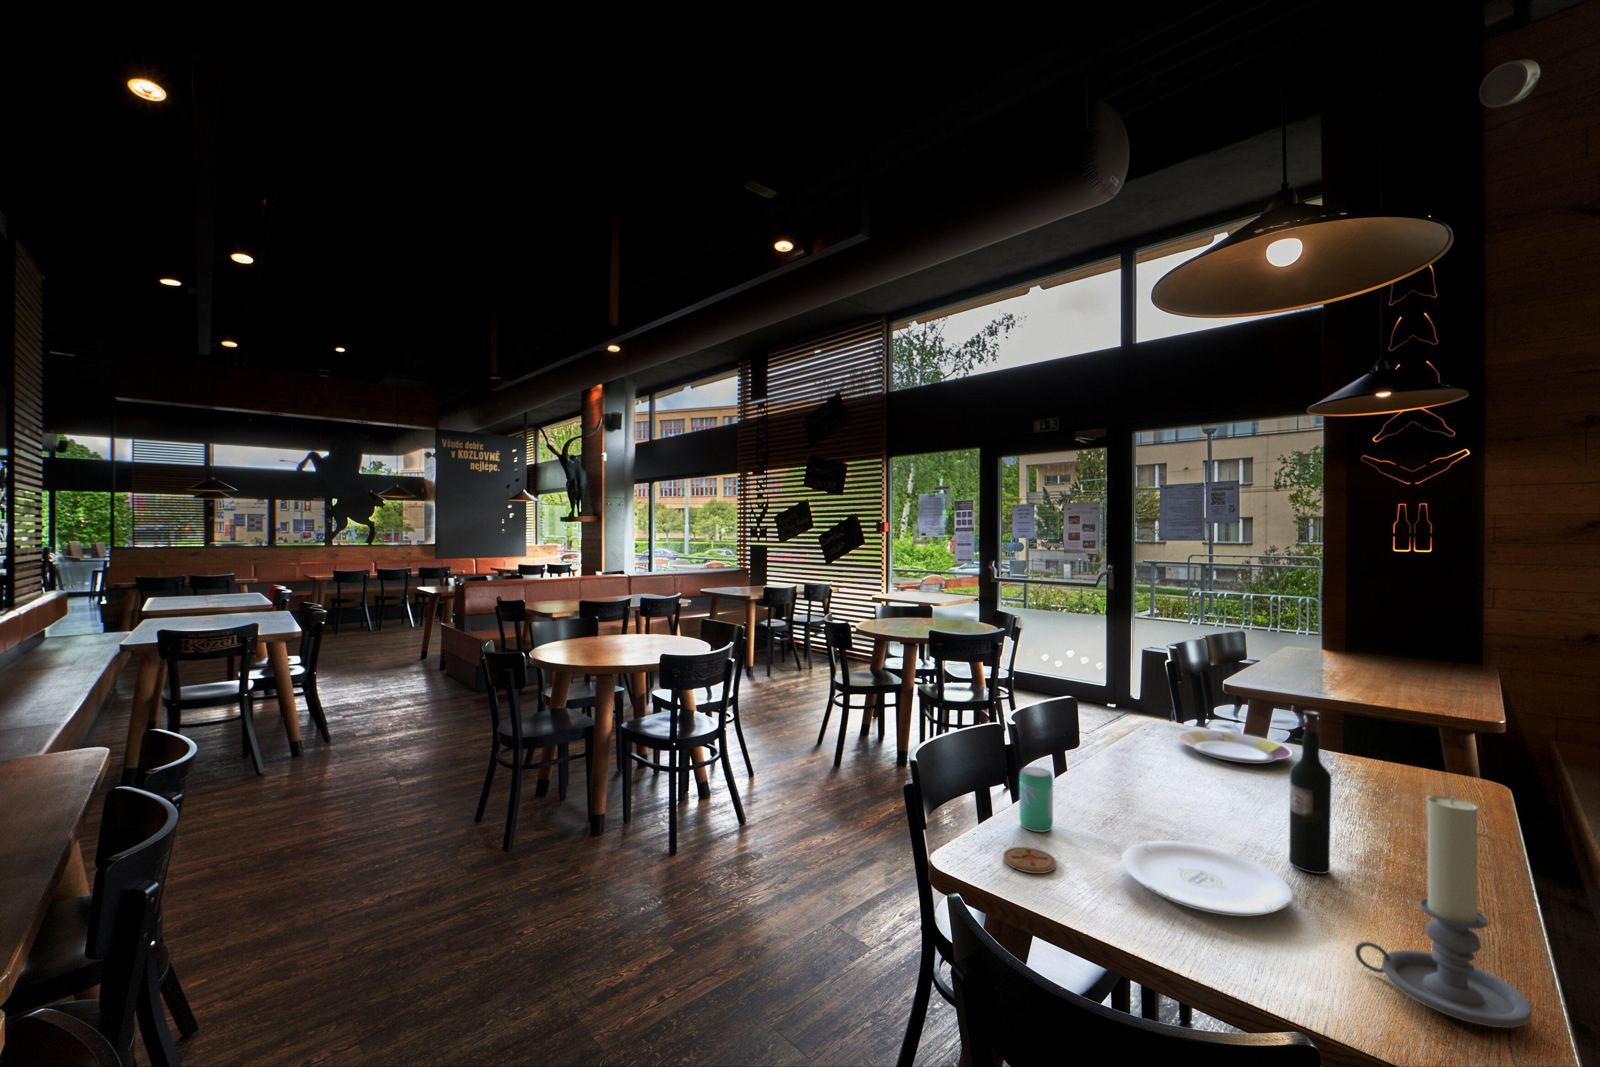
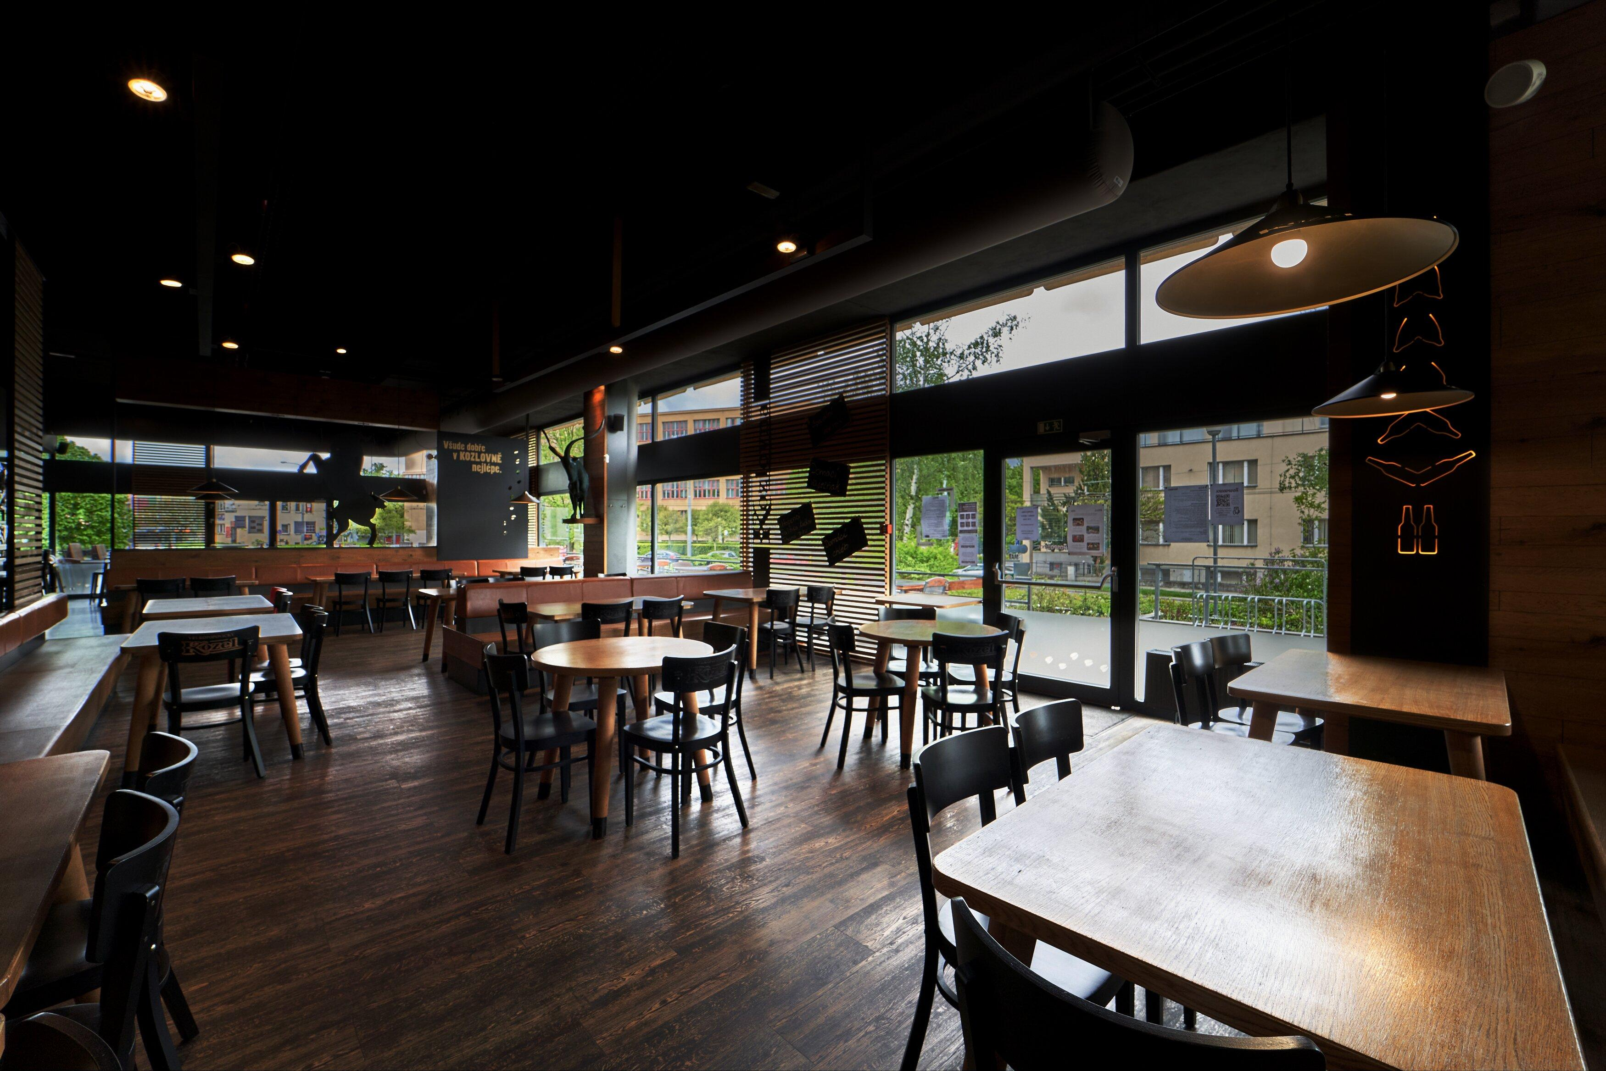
- coaster [1003,847,1058,874]
- plate [1178,730,1293,765]
- plate [1121,841,1294,917]
- wine bottle [1289,710,1332,874]
- candle holder [1355,795,1533,1028]
- beverage can [1019,767,1053,832]
